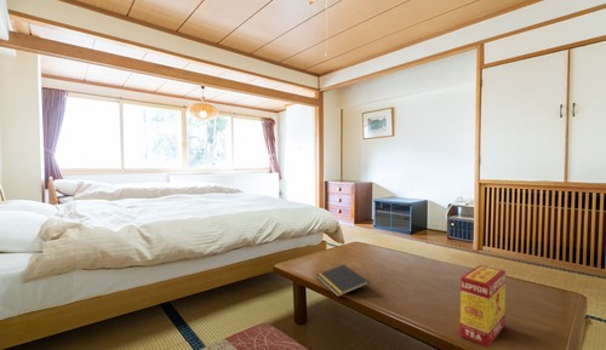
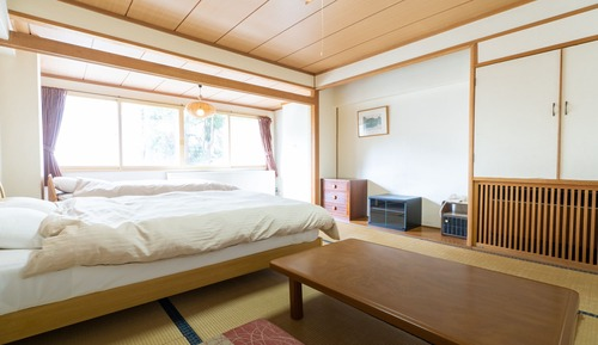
- tea box [459,264,507,349]
- notepad [315,264,370,298]
